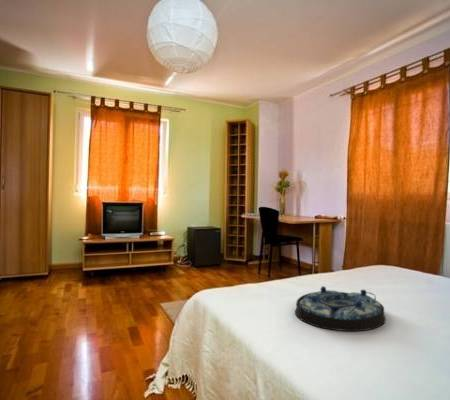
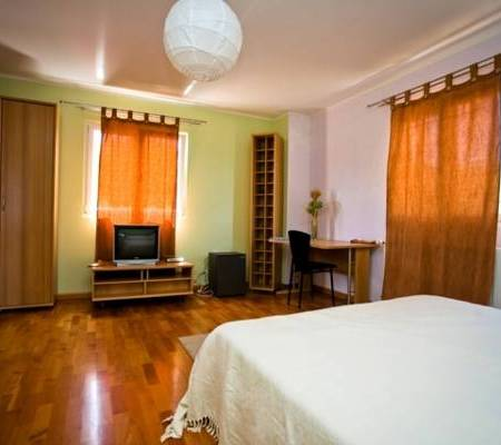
- serving tray [294,285,387,332]
